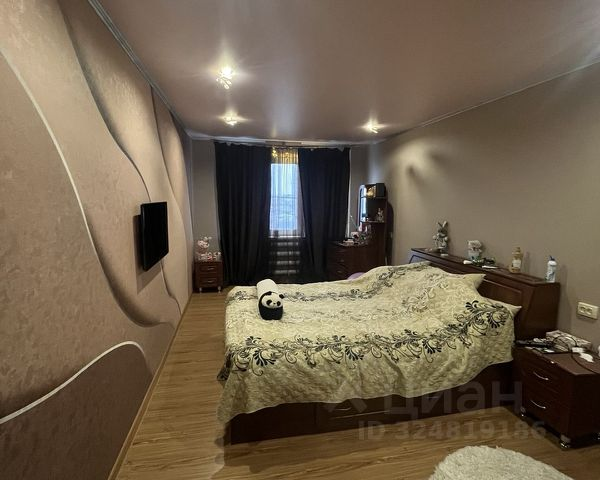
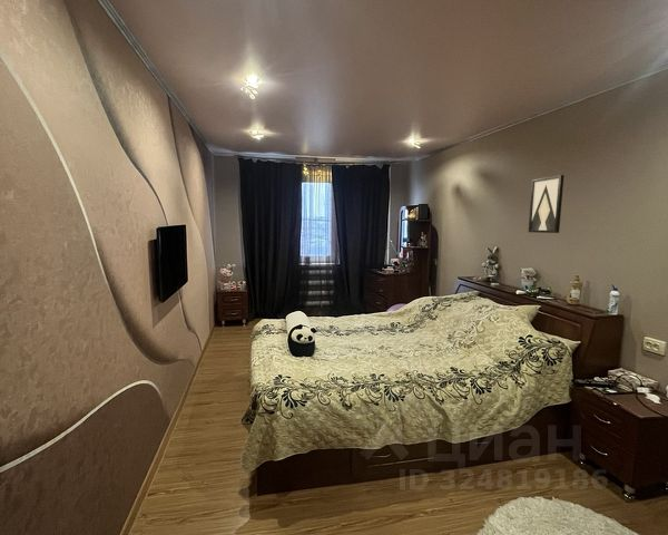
+ wall art [528,174,564,234]
